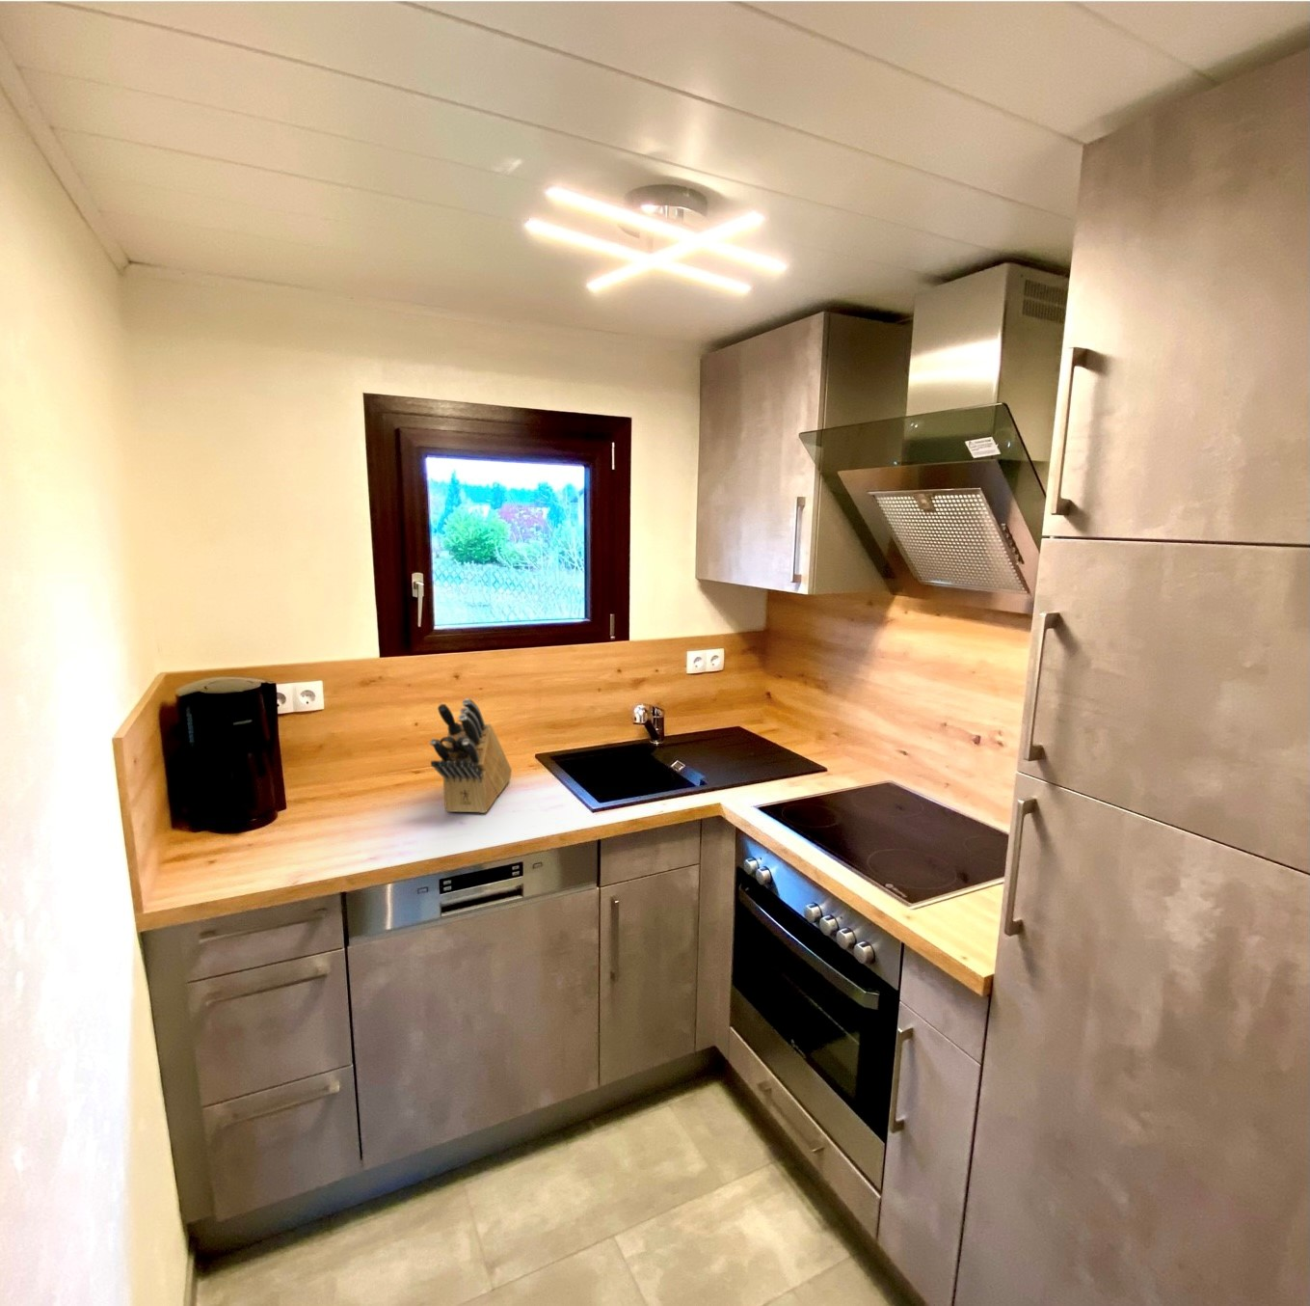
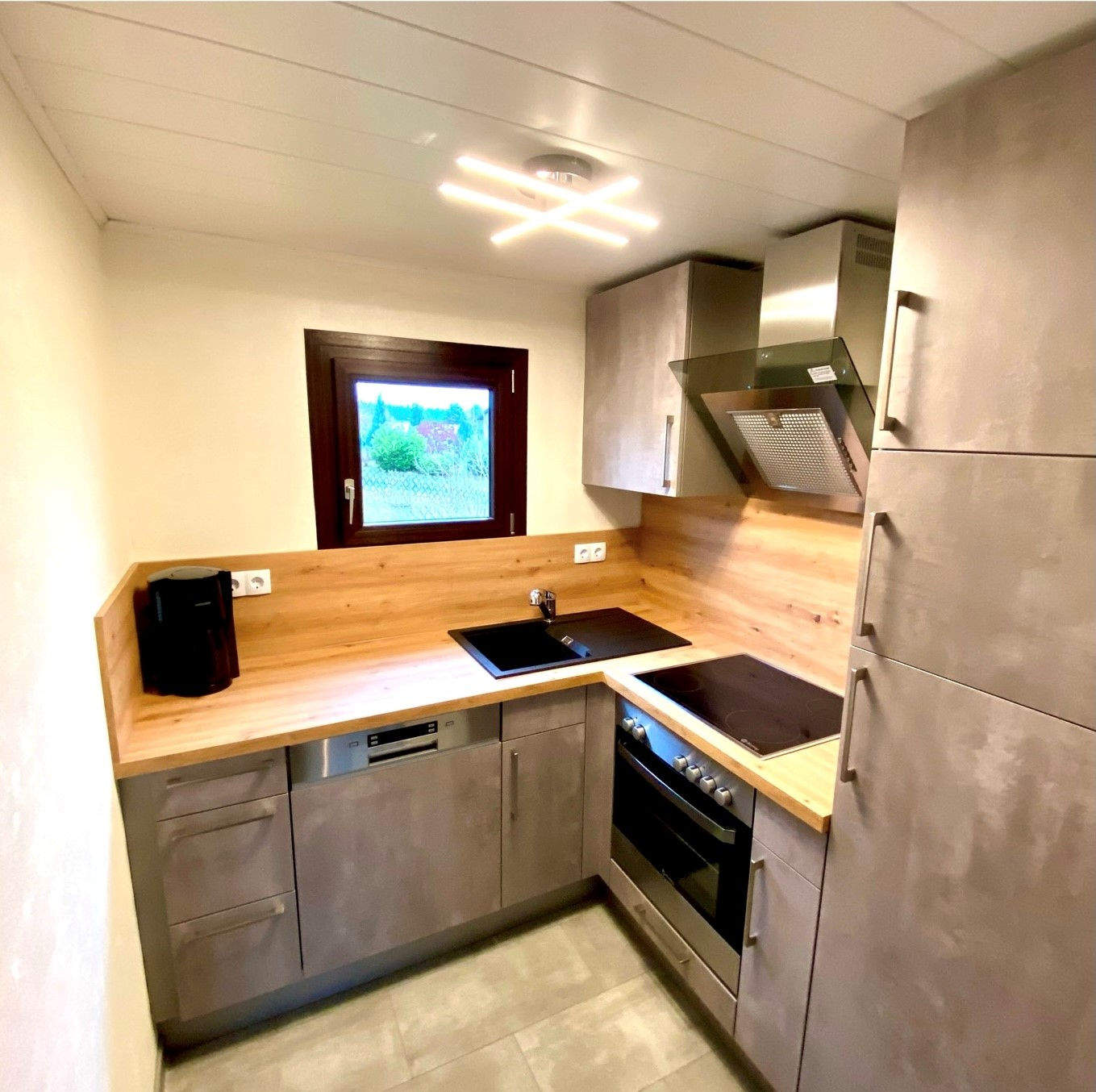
- knife block [429,697,513,814]
